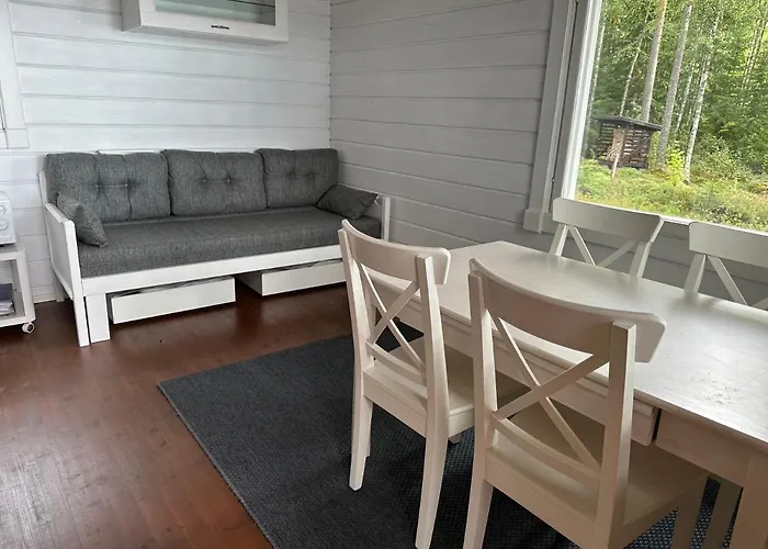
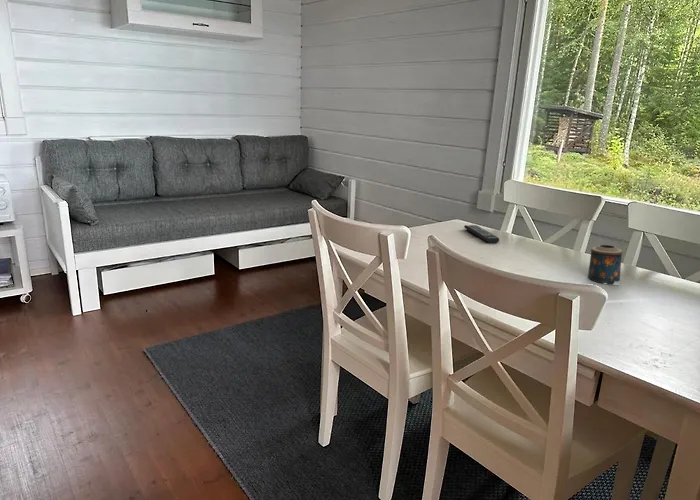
+ remote control [463,224,500,244]
+ candle [587,244,624,286]
